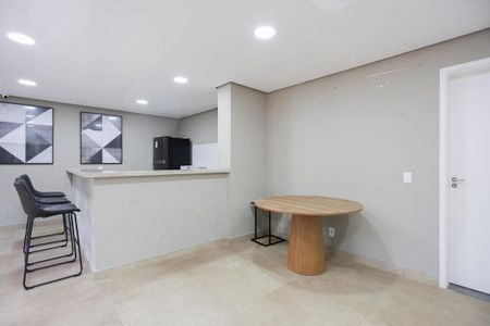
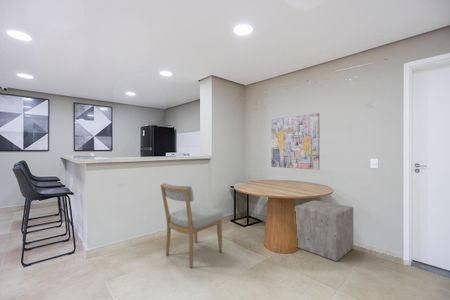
+ chair [159,181,224,268]
+ stool [294,199,354,262]
+ wall art [270,112,321,171]
